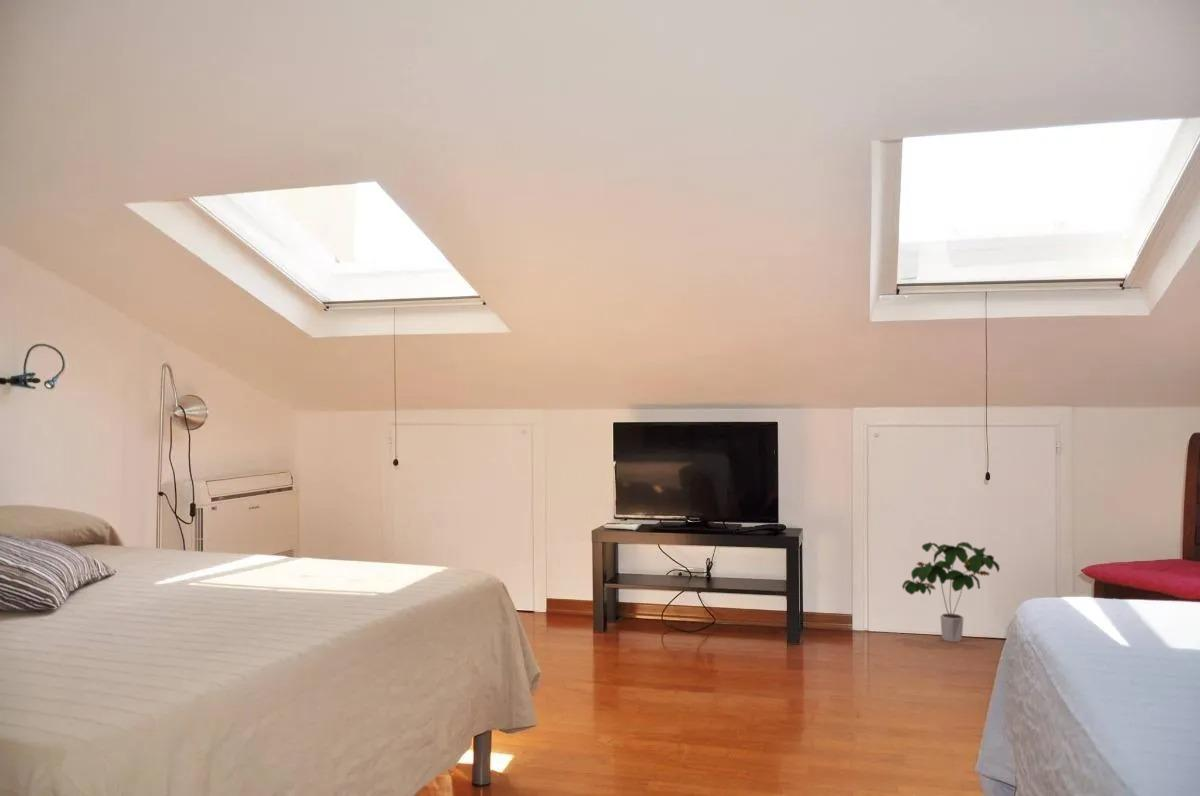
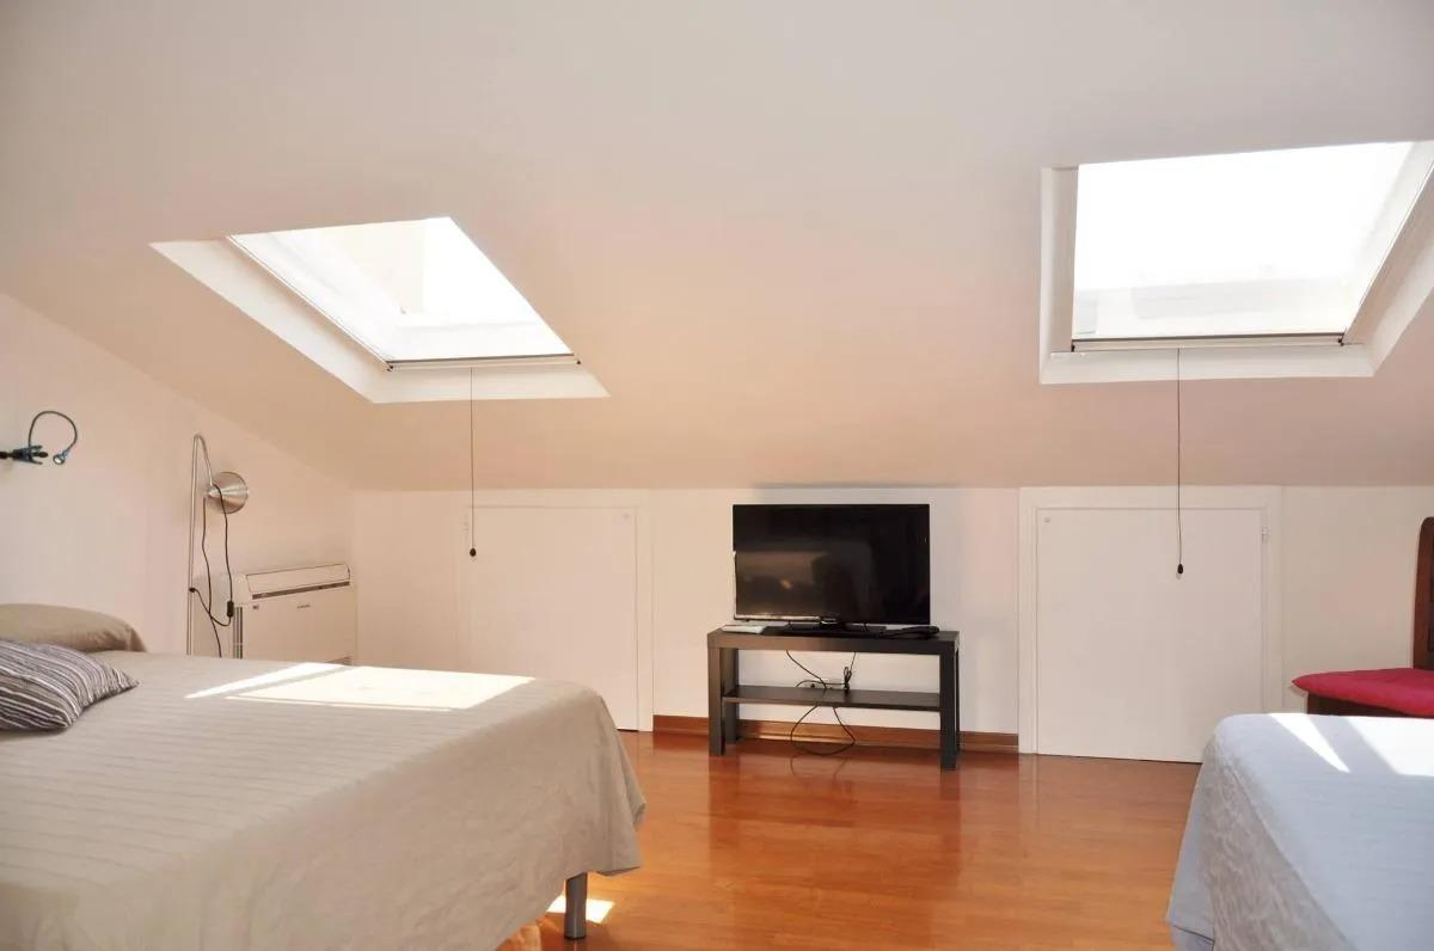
- potted plant [901,541,1001,643]
